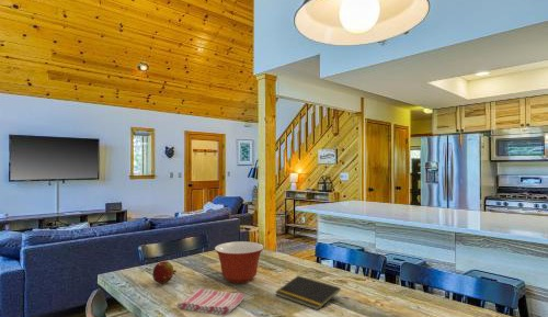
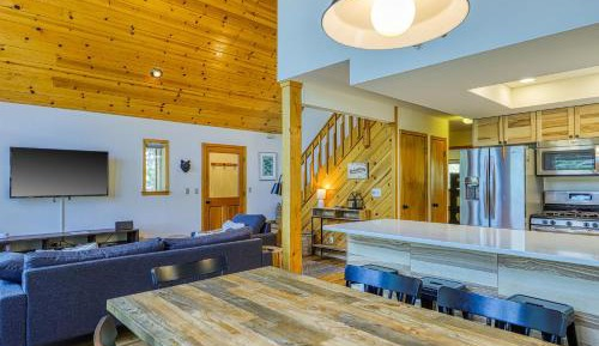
- mixing bowl [214,240,265,284]
- notepad [274,274,342,312]
- dish towel [175,287,247,316]
- fruit [151,260,178,285]
